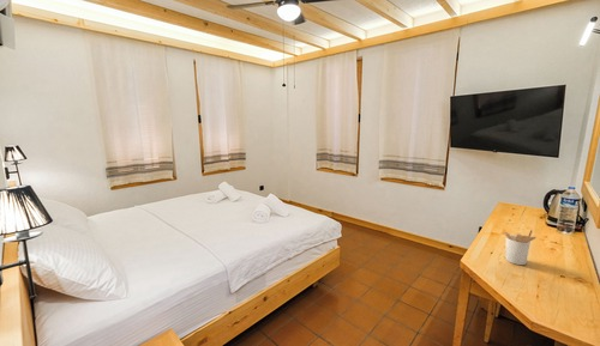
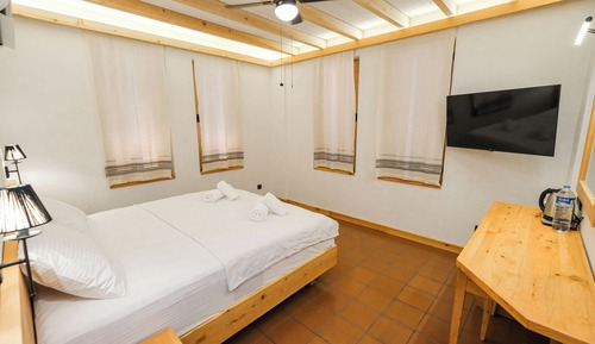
- utensil holder [502,227,538,266]
